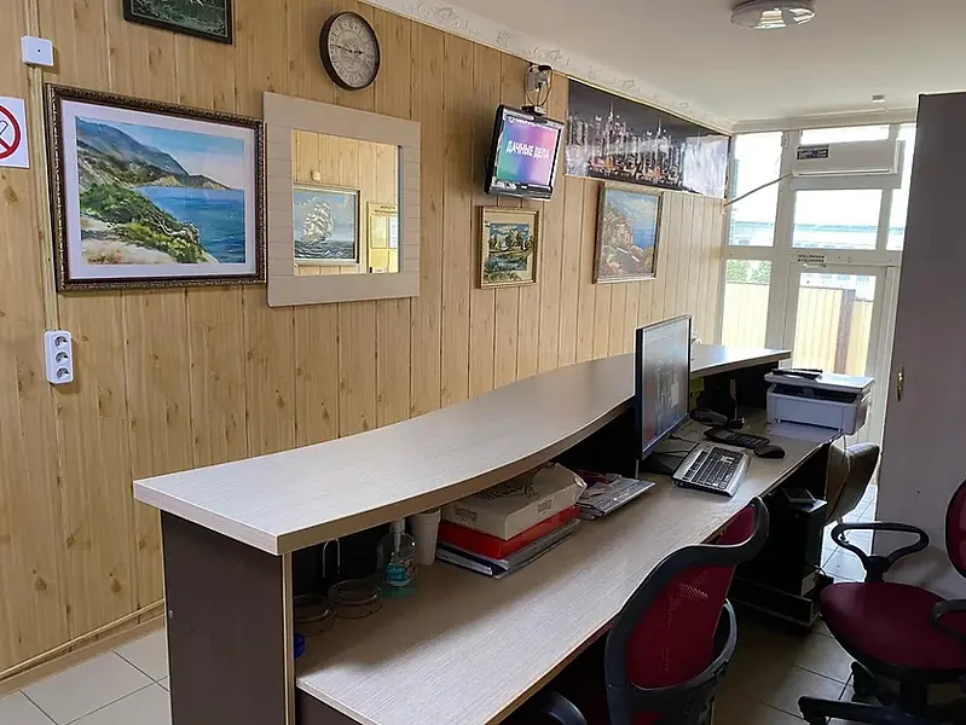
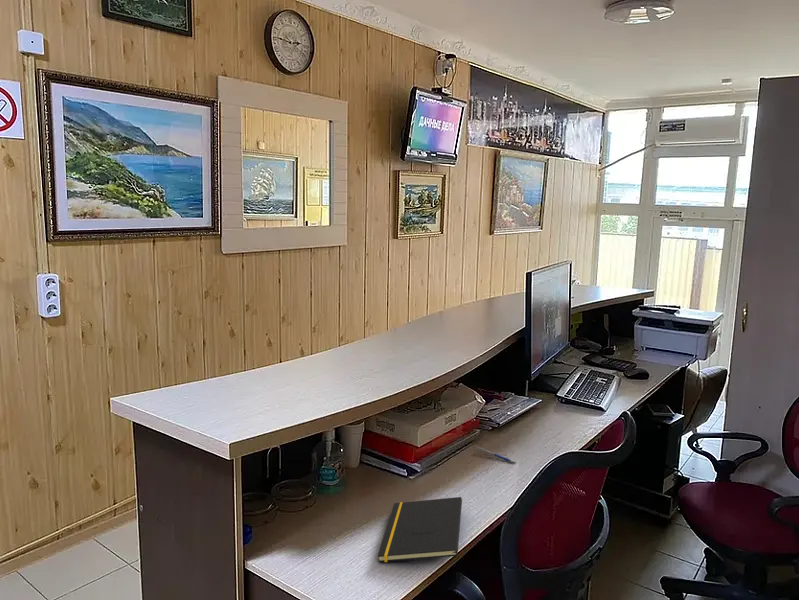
+ notepad [377,496,463,563]
+ pen [474,446,516,465]
